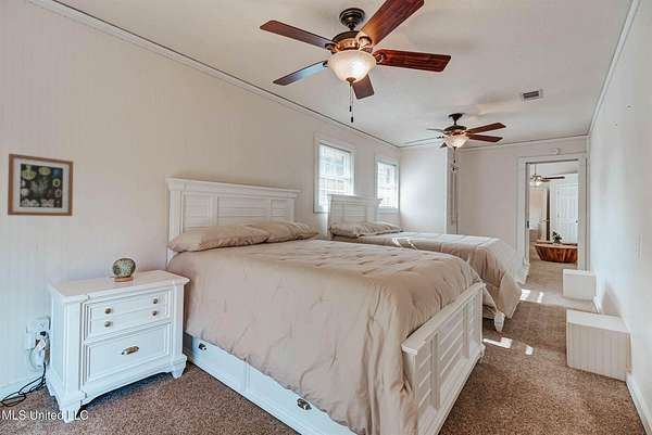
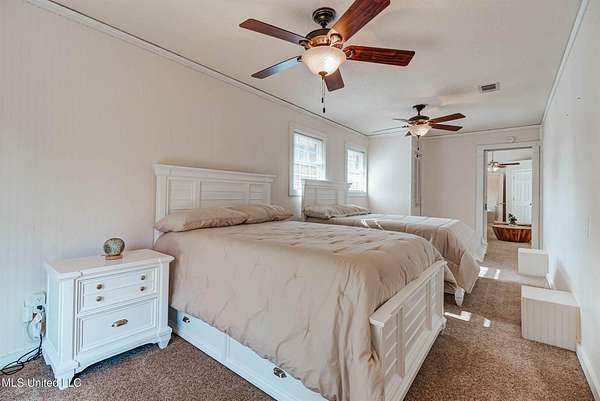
- wall art [7,153,74,217]
